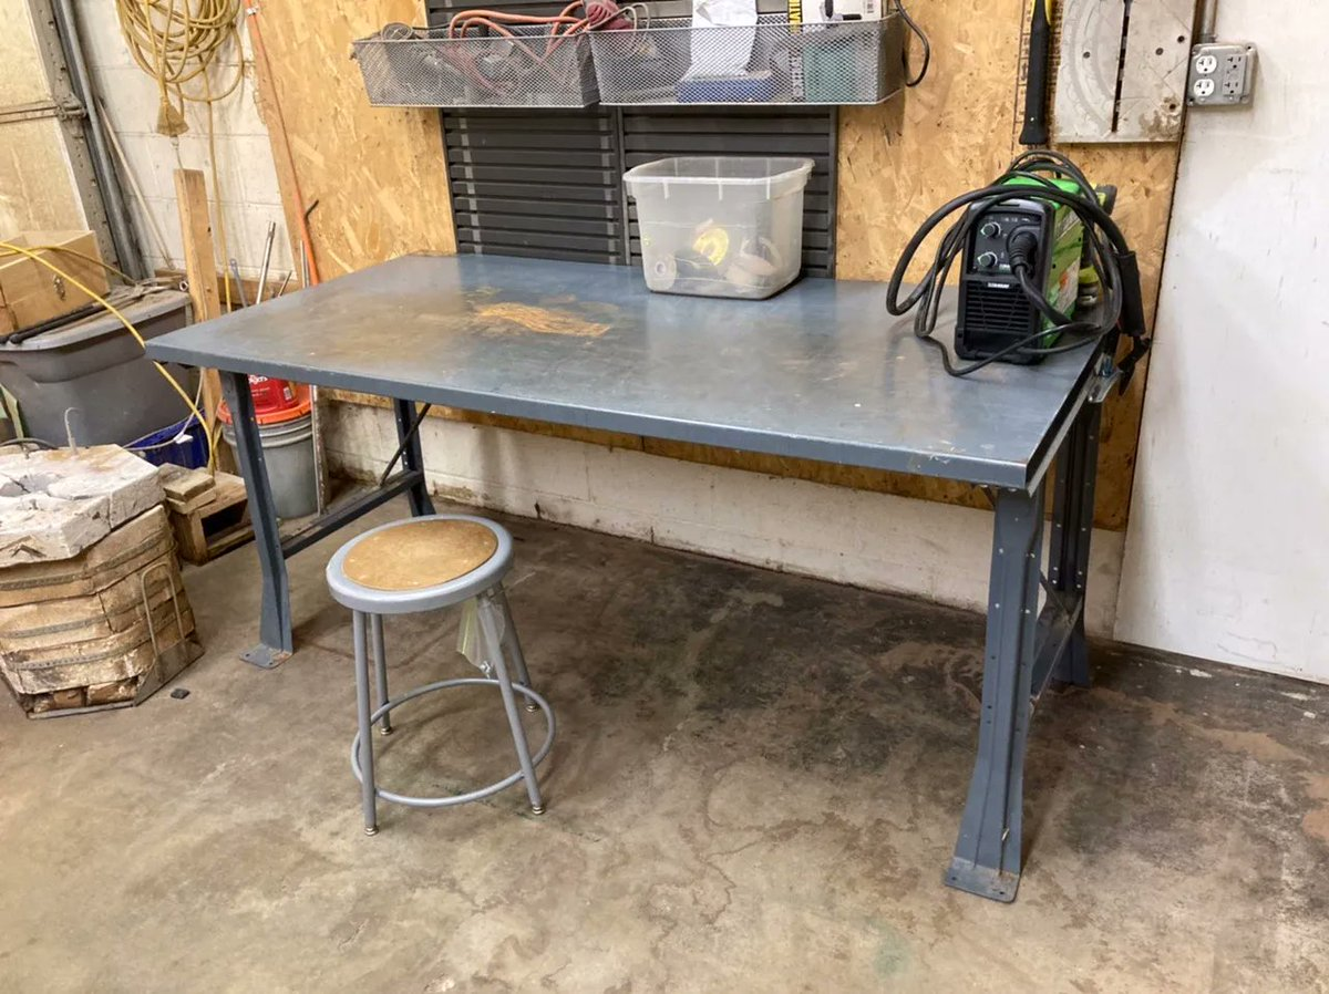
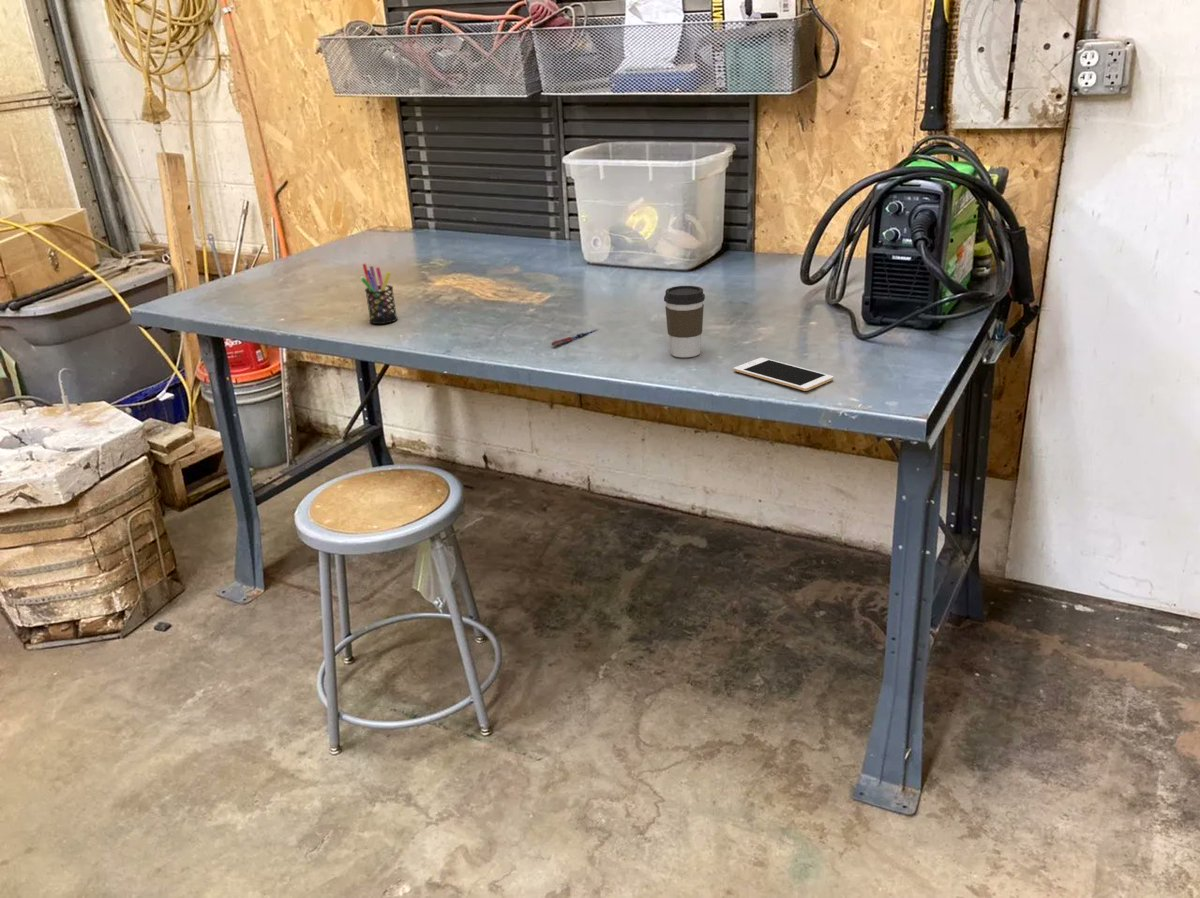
+ pen holder [360,263,399,325]
+ coffee cup [663,285,706,358]
+ cell phone [733,357,834,392]
+ pen [550,328,600,347]
